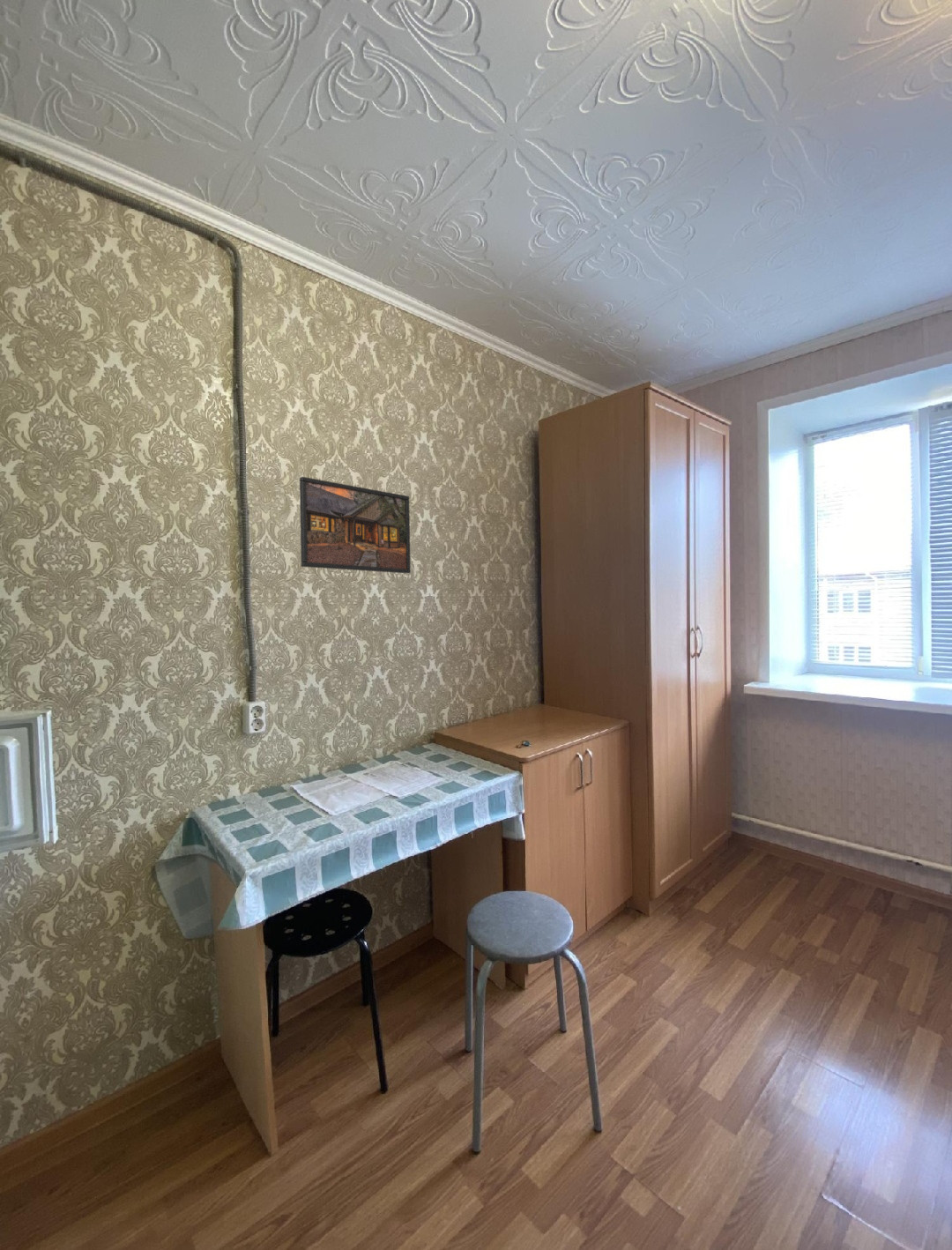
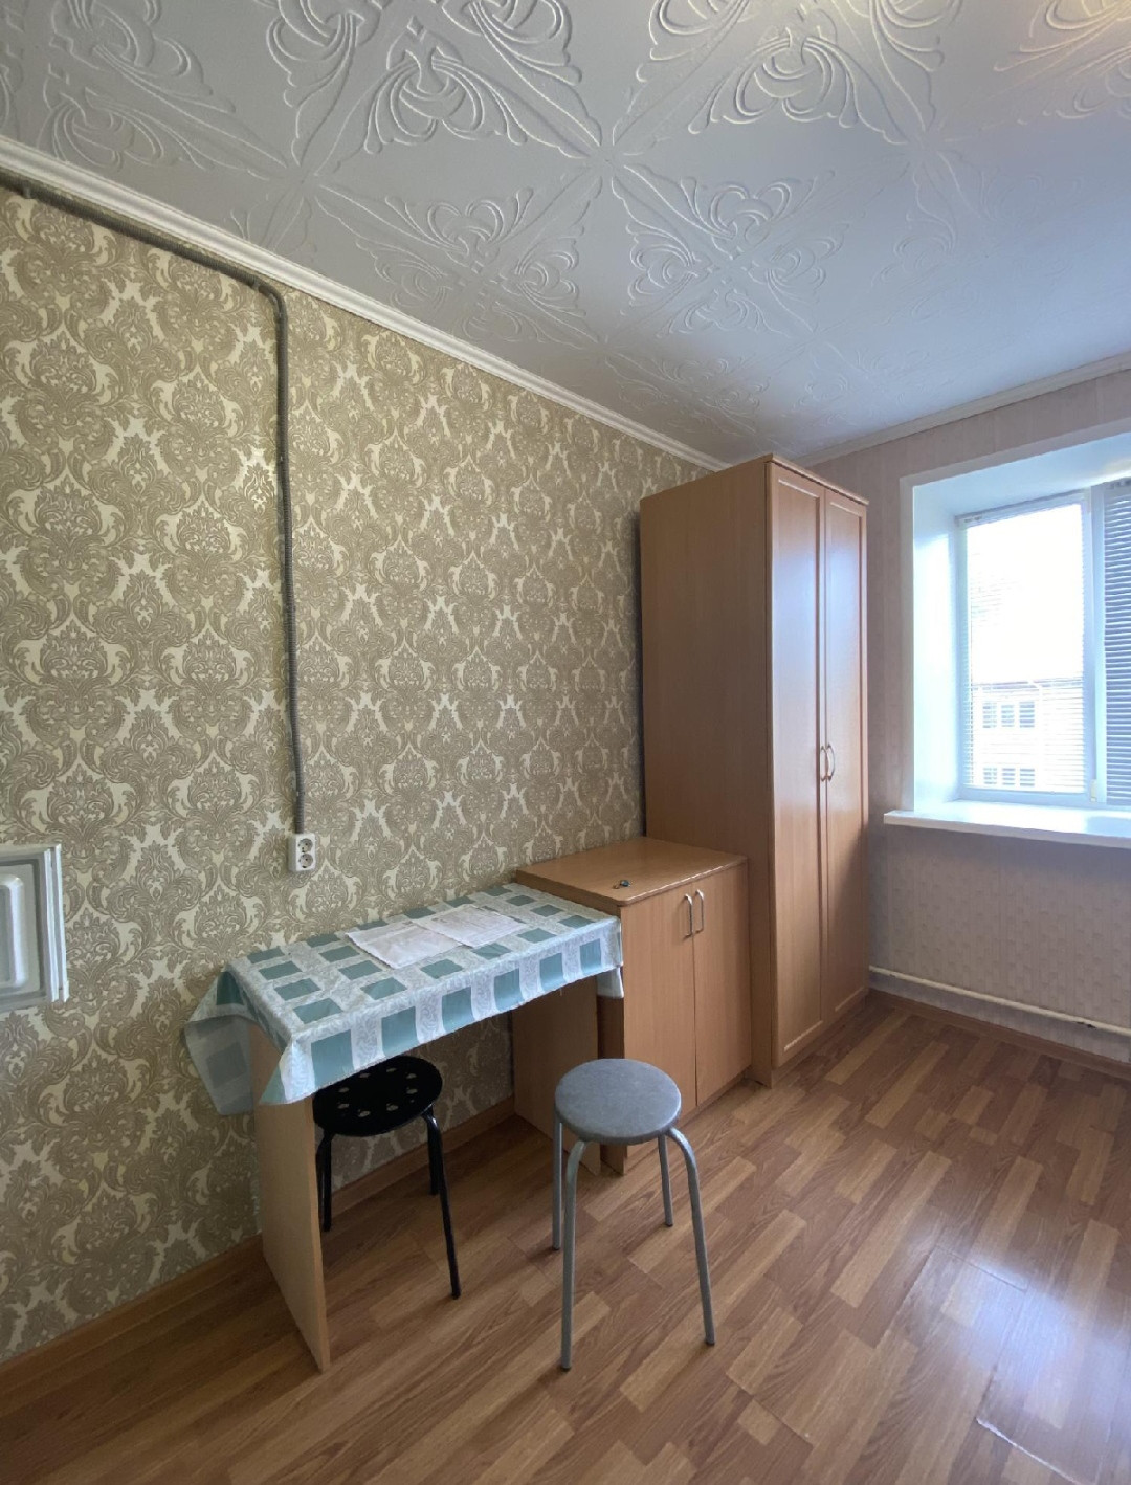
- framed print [299,476,412,574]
